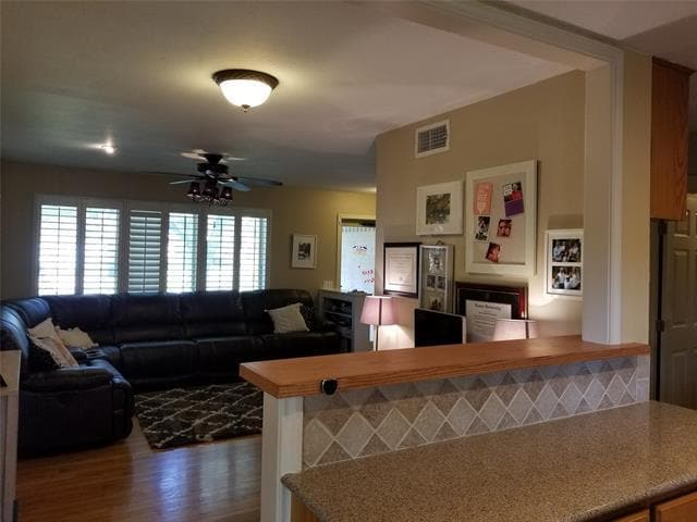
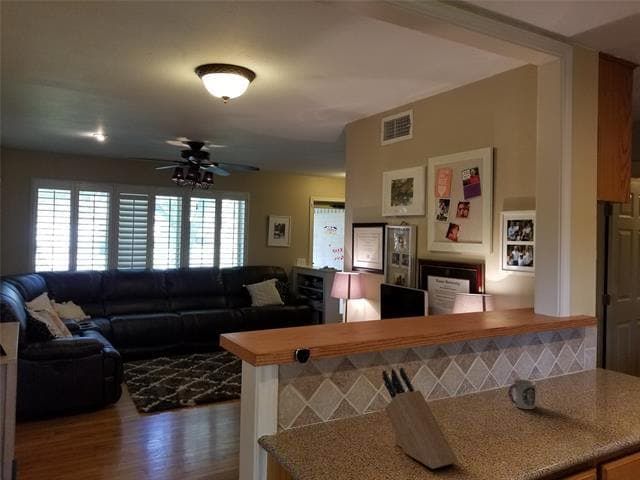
+ knife block [381,367,459,470]
+ cup [507,379,536,410]
